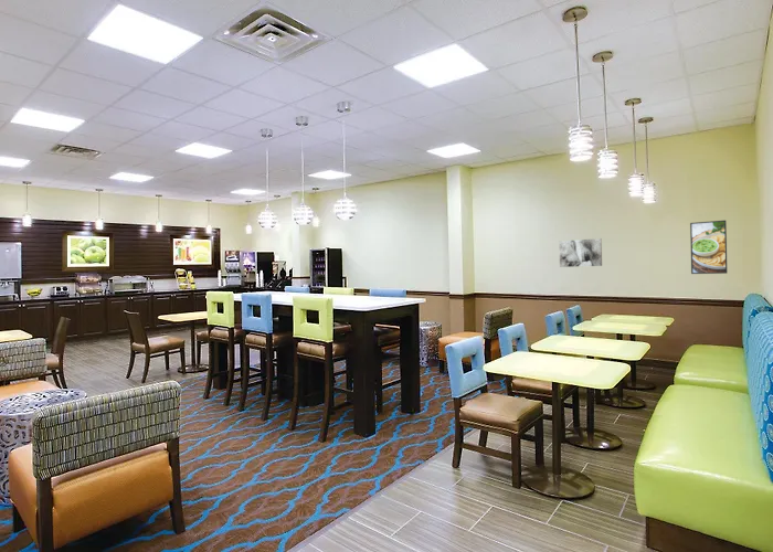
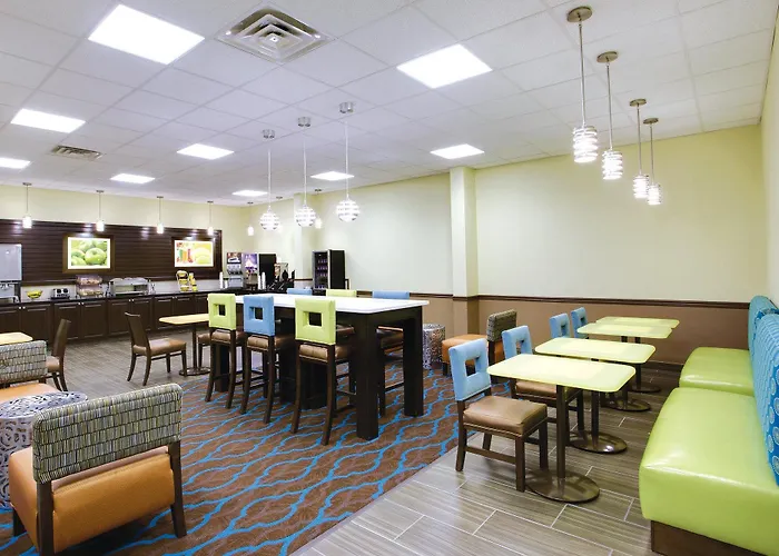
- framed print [689,220,728,275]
- wall art [558,237,603,268]
